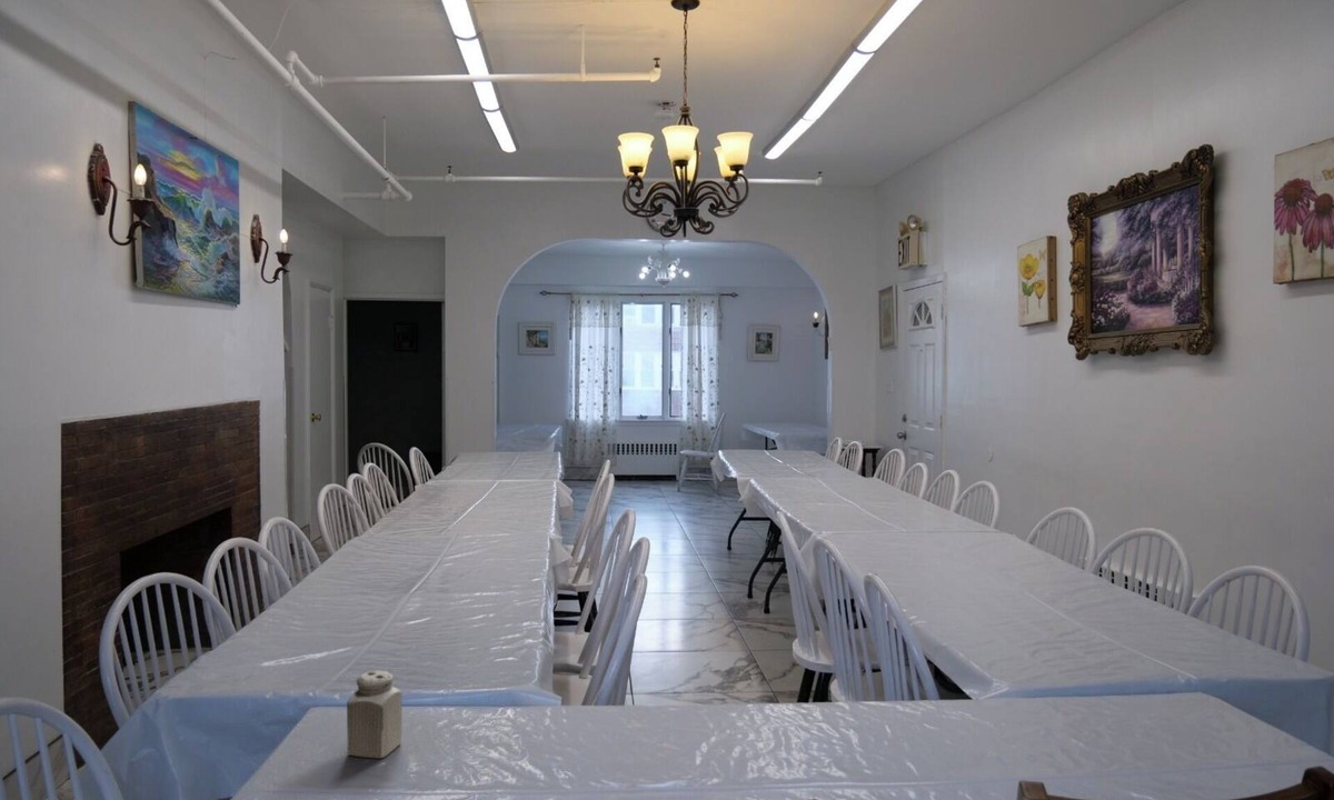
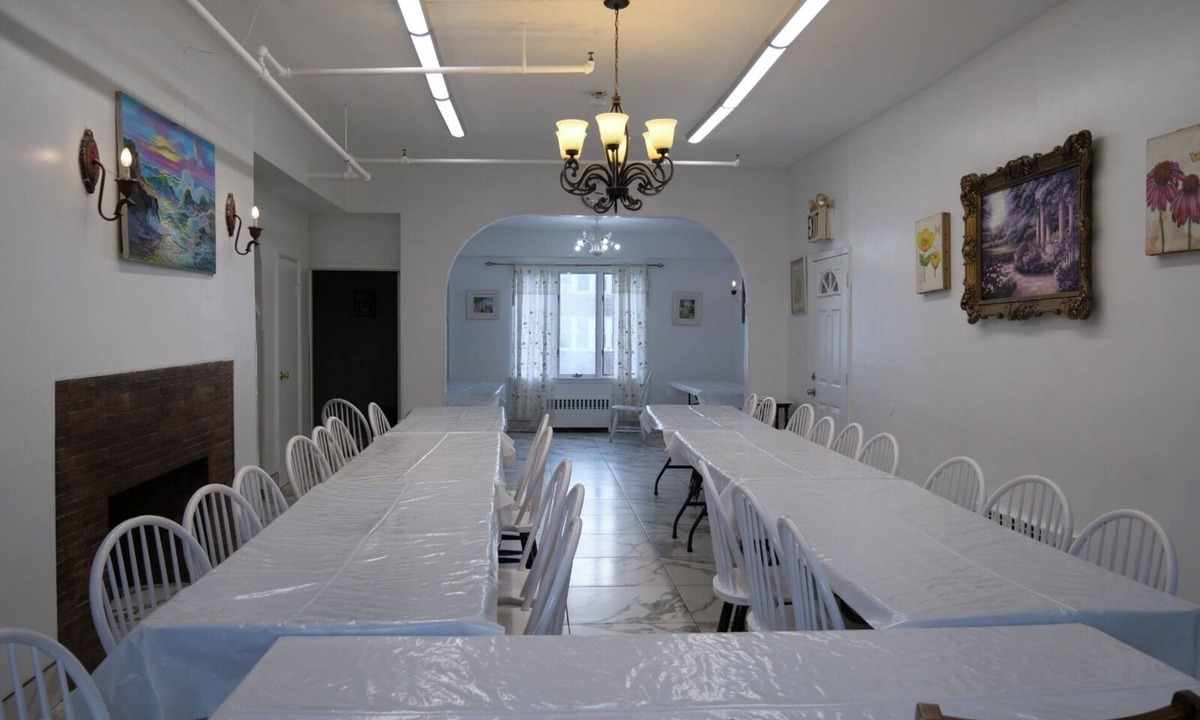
- salt shaker [346,669,402,759]
